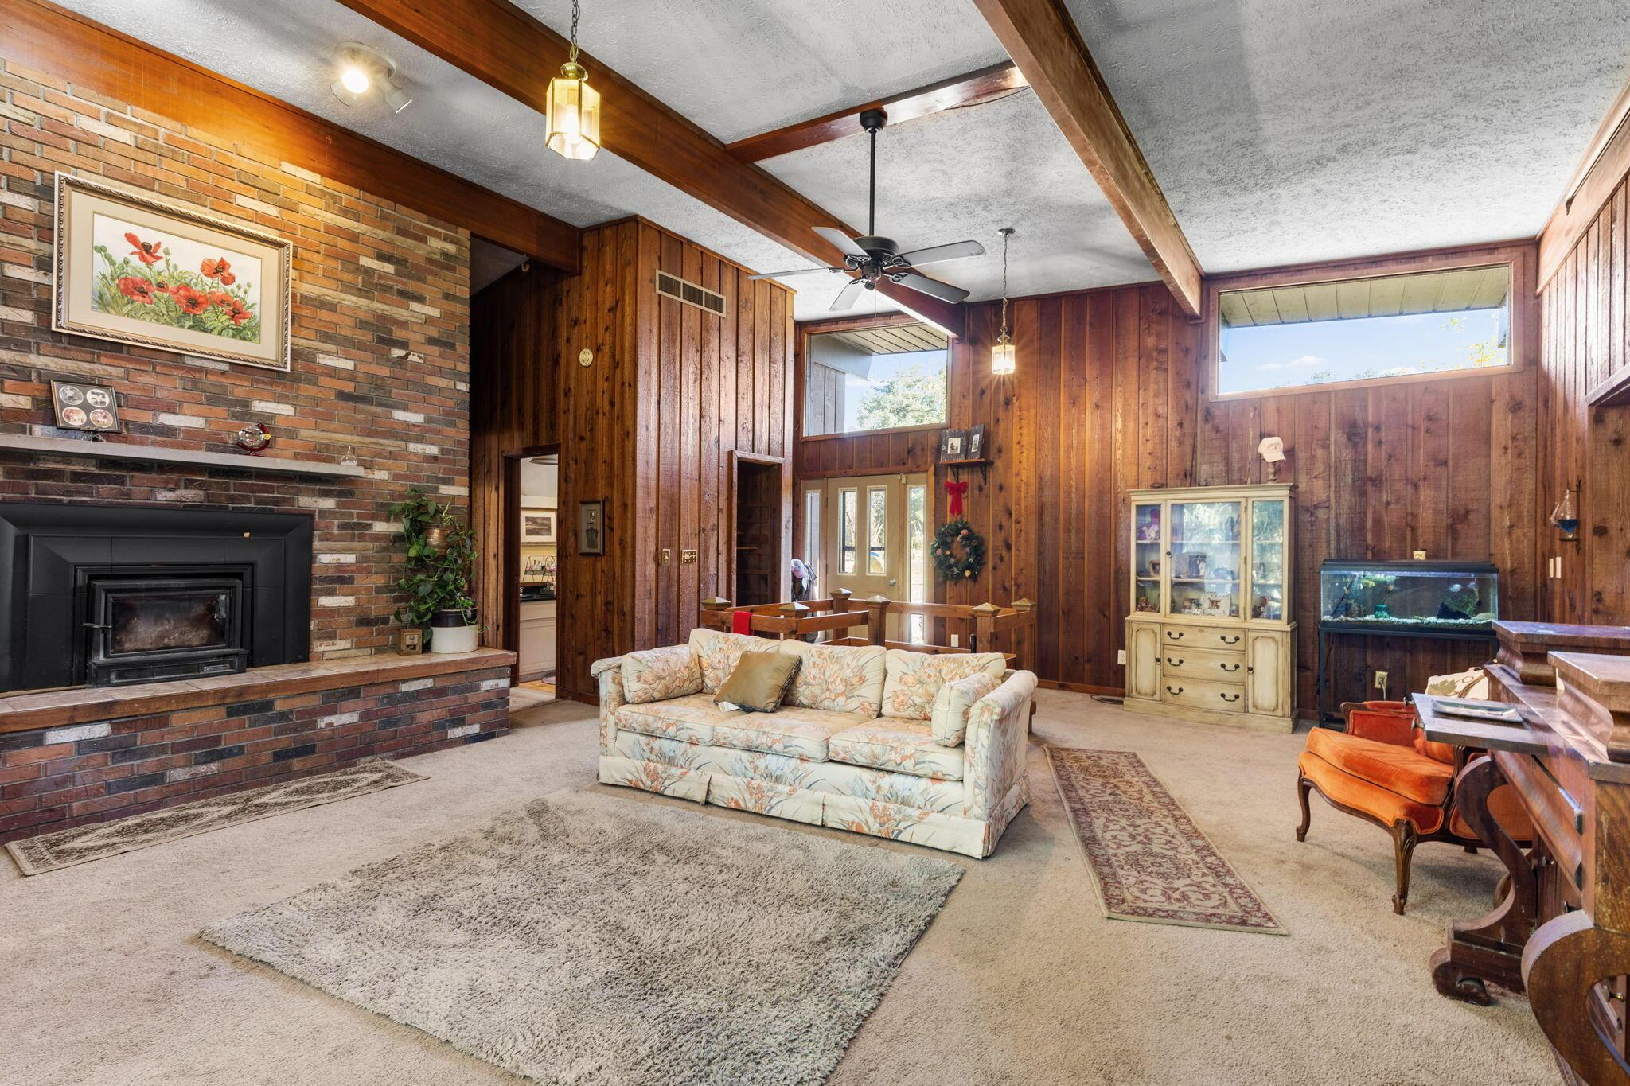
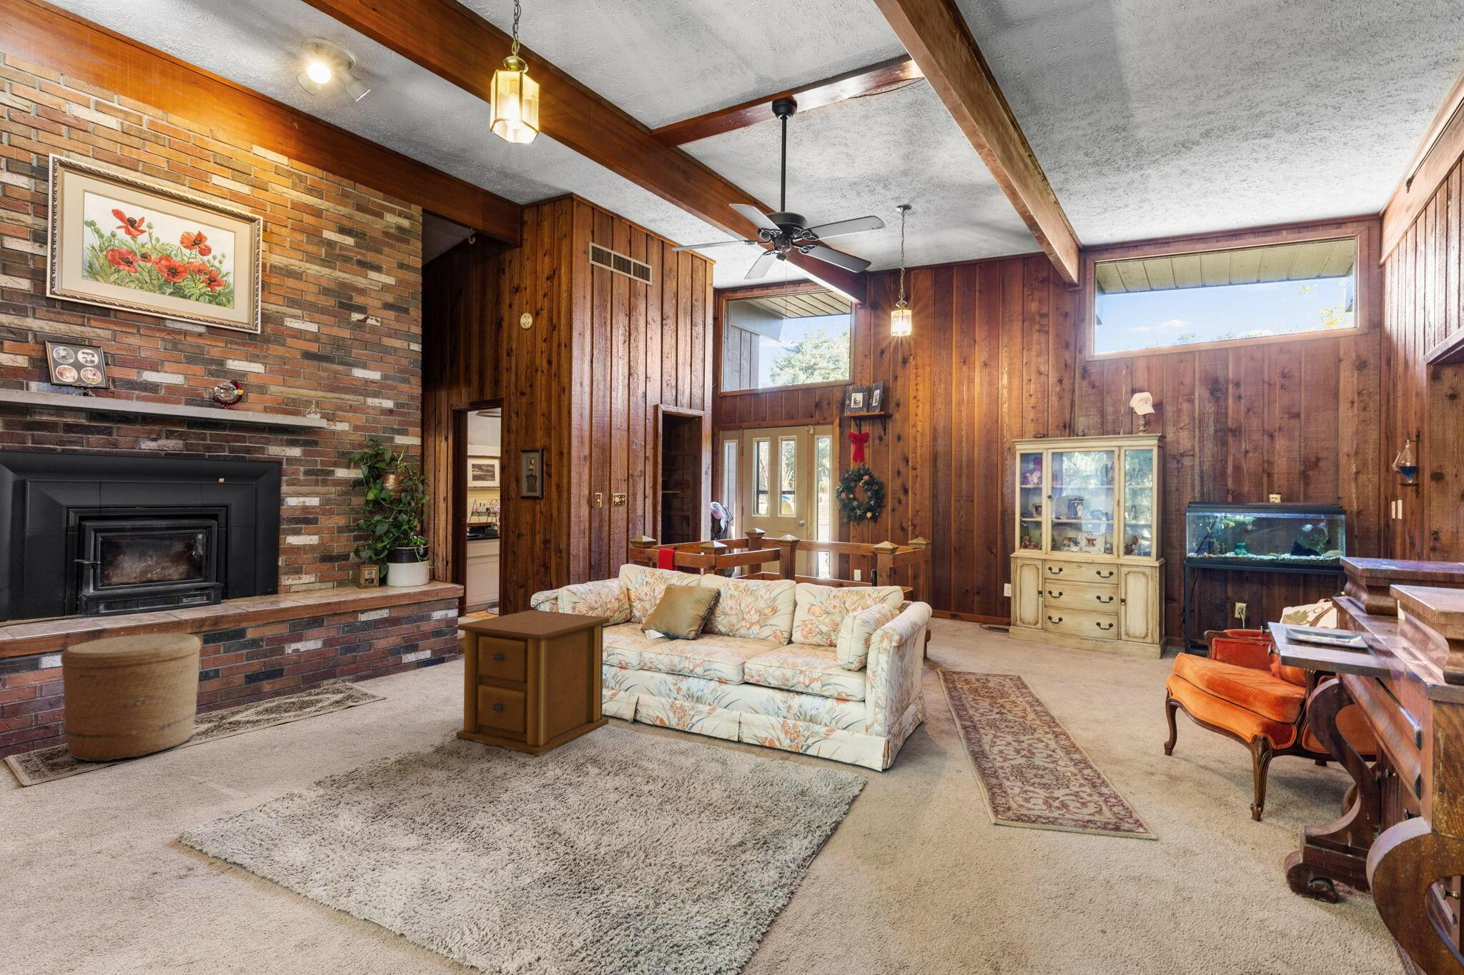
+ basket [60,632,201,762]
+ side table [455,609,611,756]
